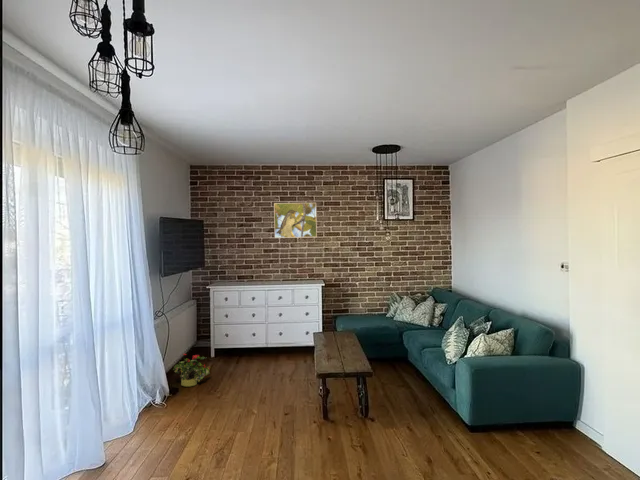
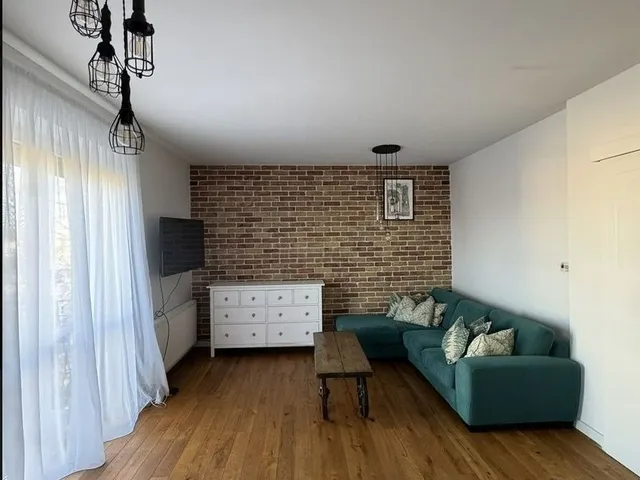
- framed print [273,202,318,239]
- potted plant [172,353,212,388]
